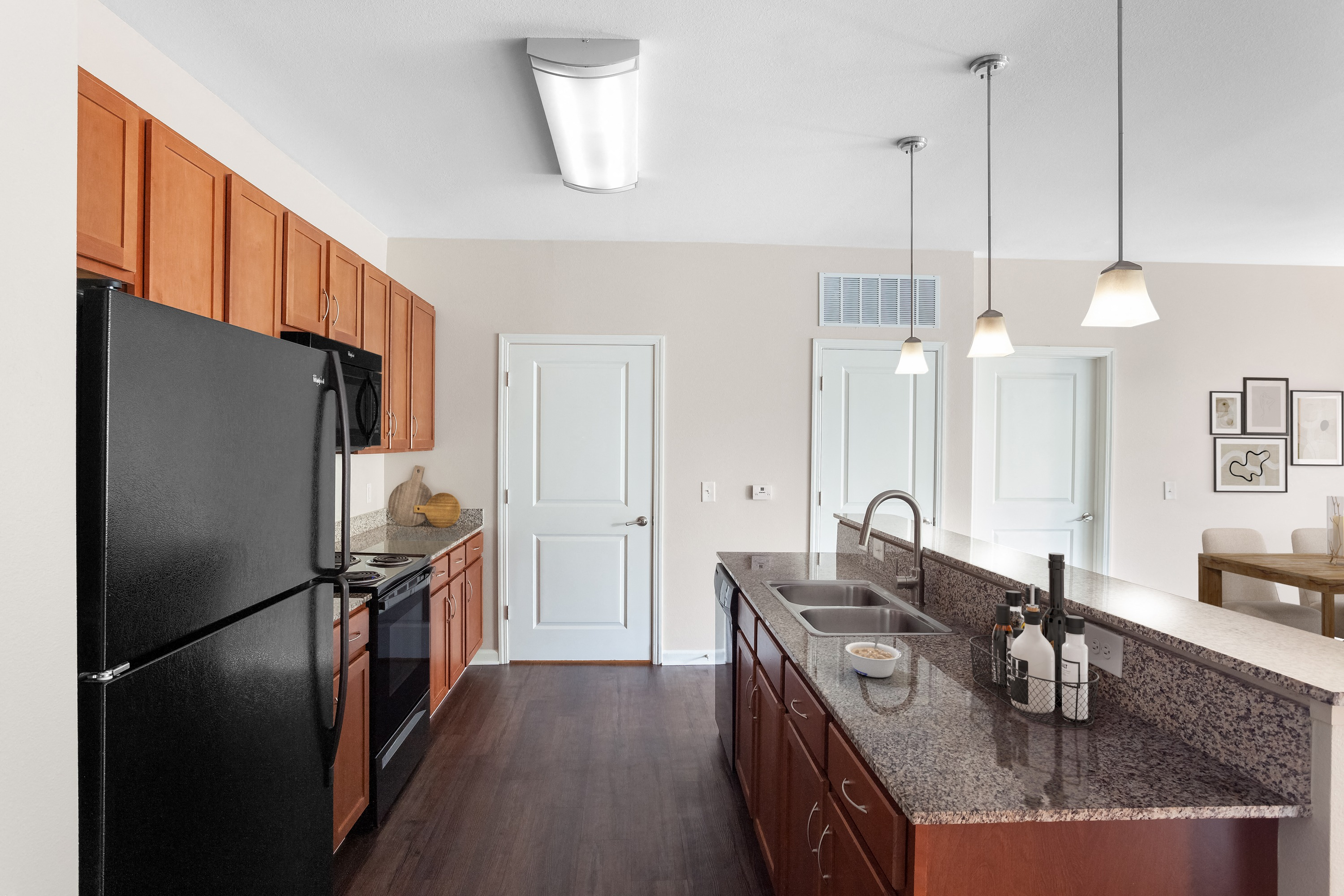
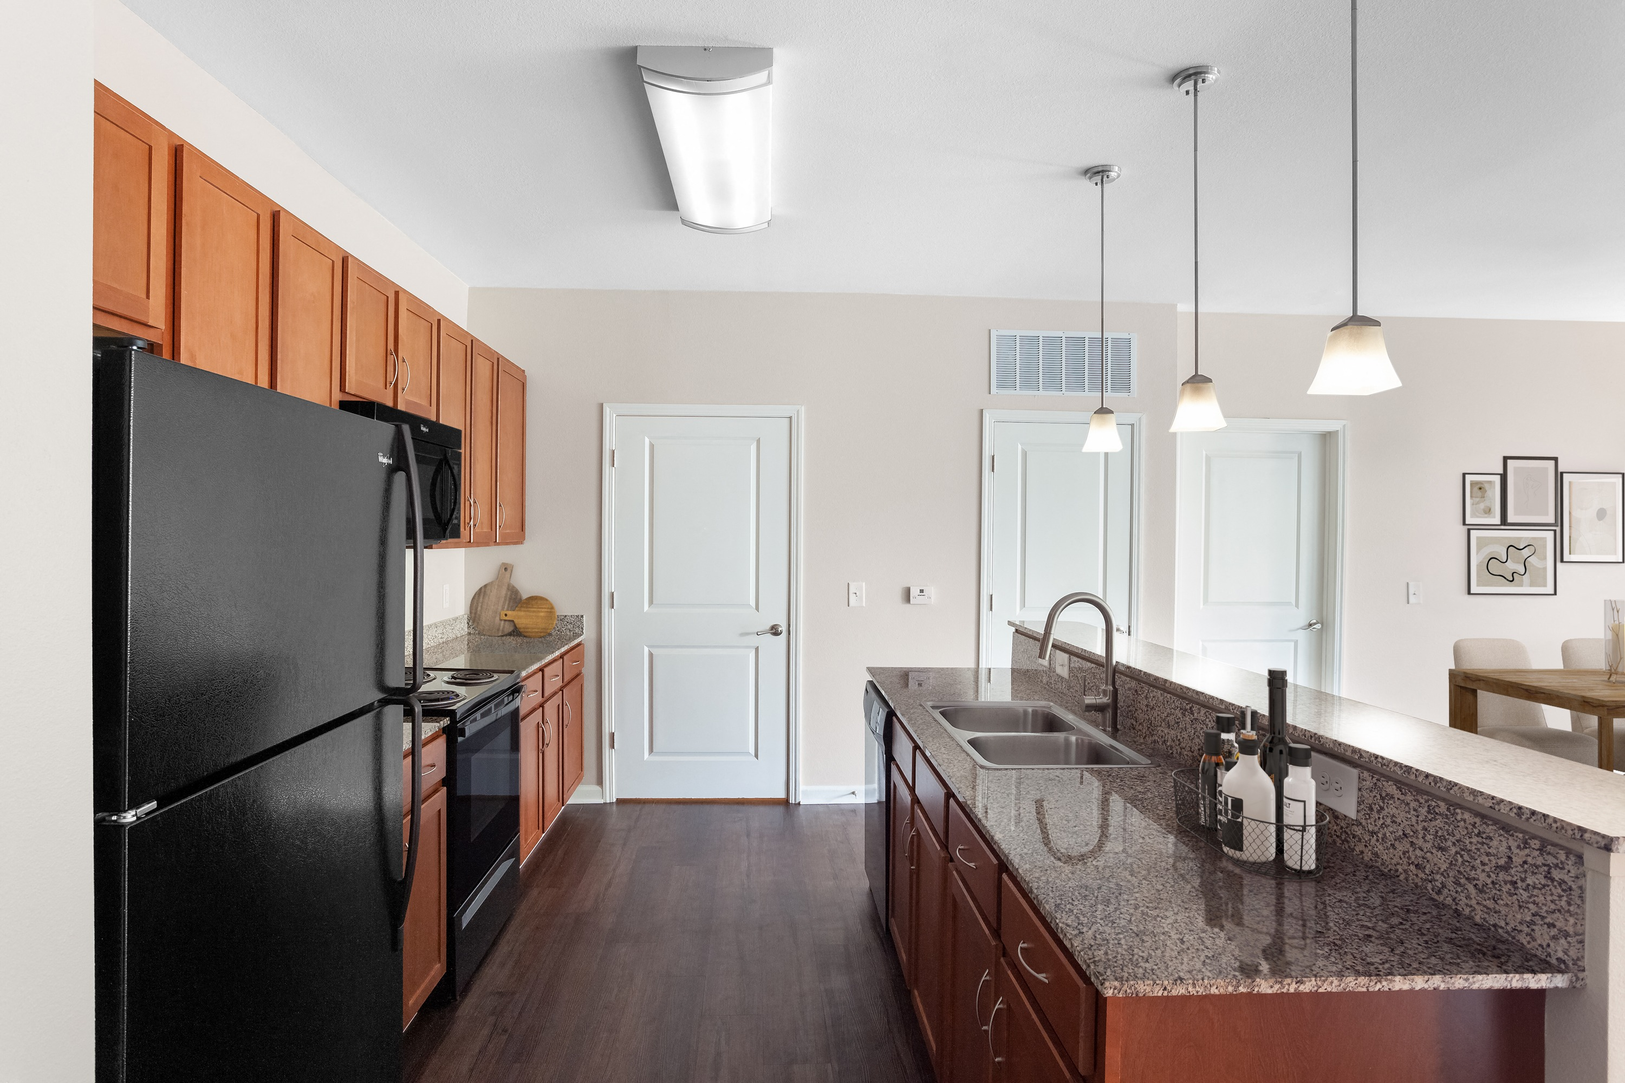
- legume [845,635,902,678]
